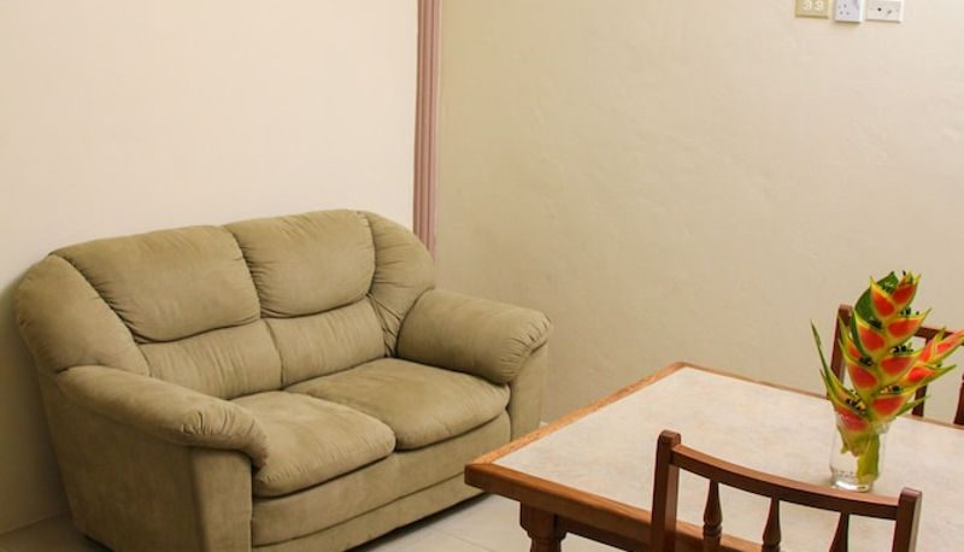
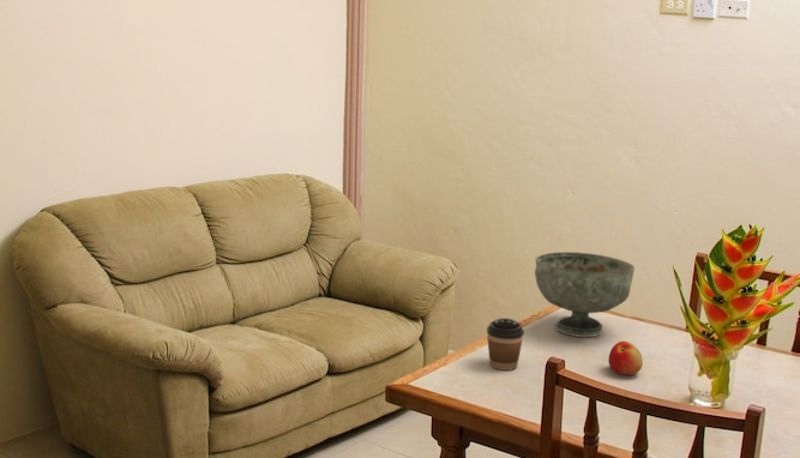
+ coffee cup [486,317,525,371]
+ apple [607,340,644,376]
+ decorative bowl [534,251,636,338]
